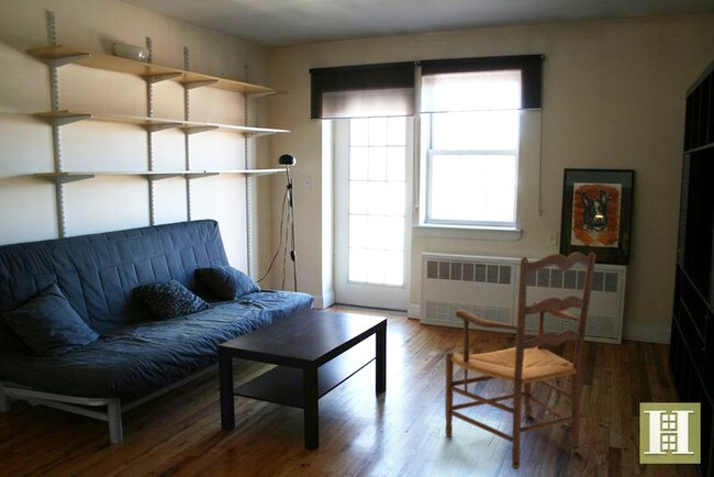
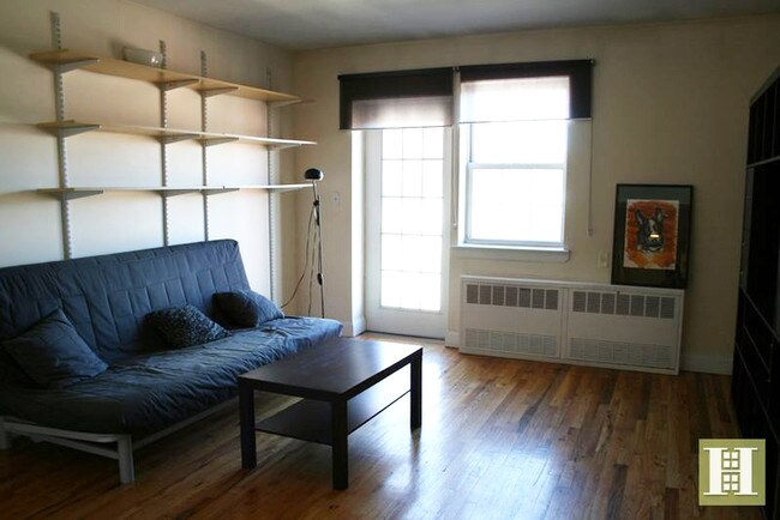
- armchair [444,251,596,470]
